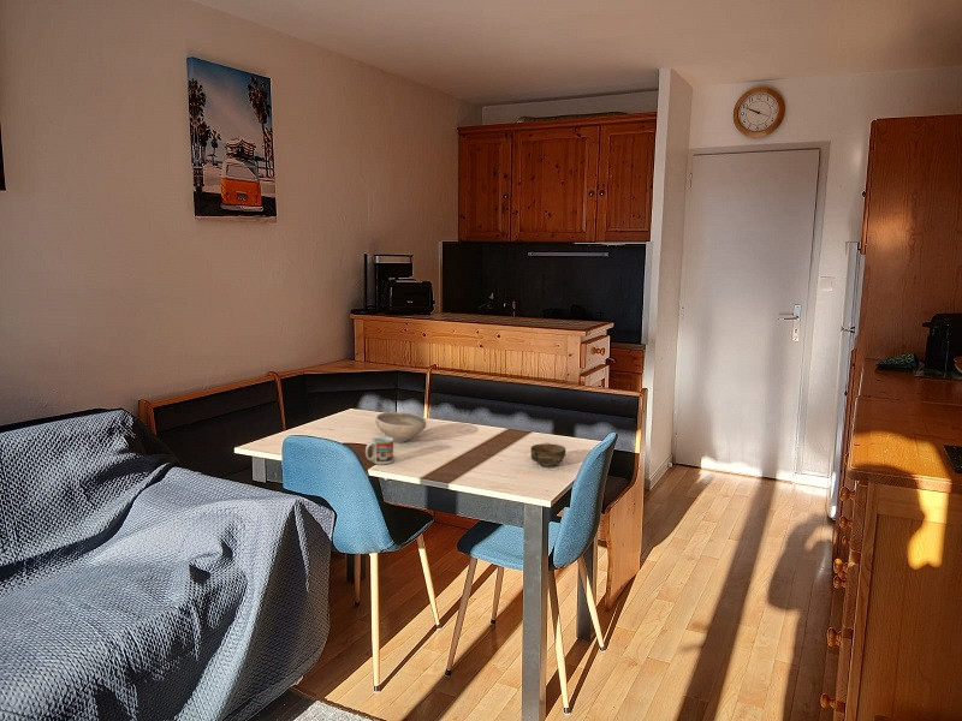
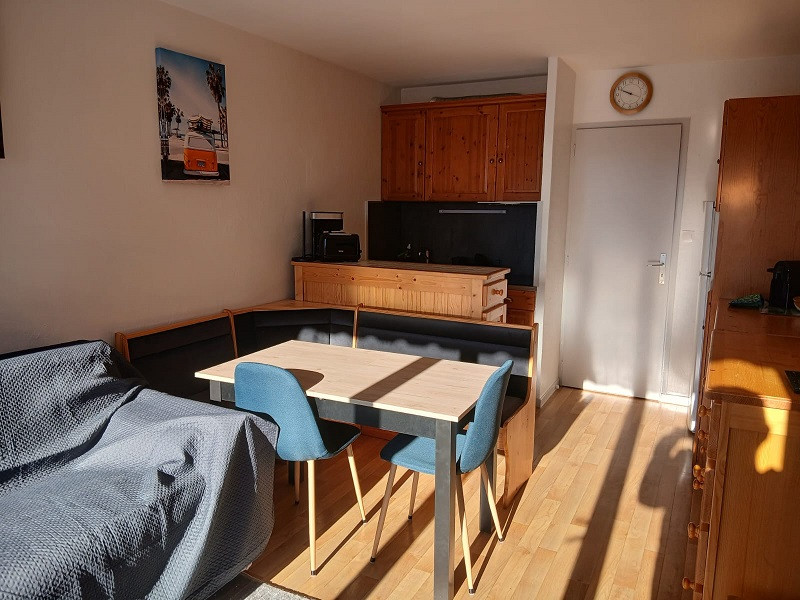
- bowl [374,411,427,443]
- cup [364,436,394,465]
- cup [529,442,566,469]
